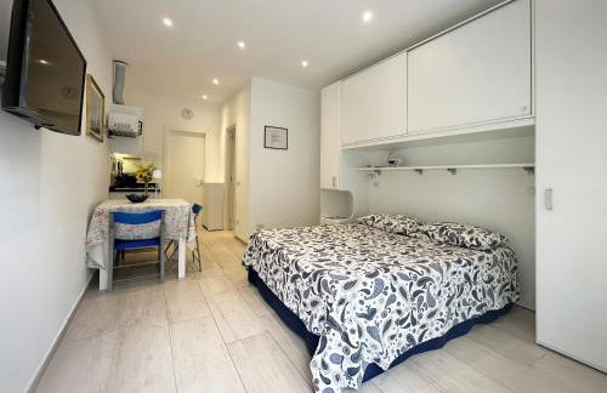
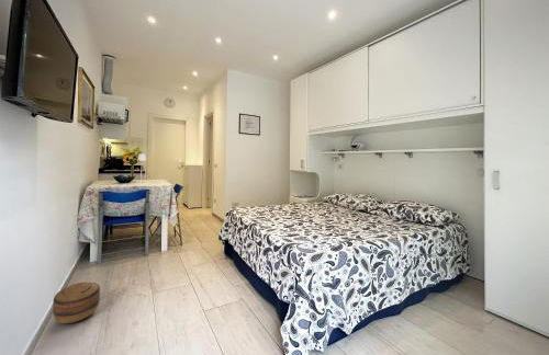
+ basket [52,282,101,324]
